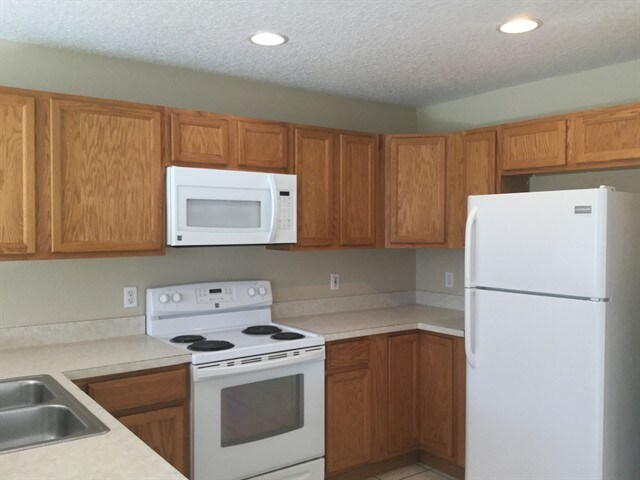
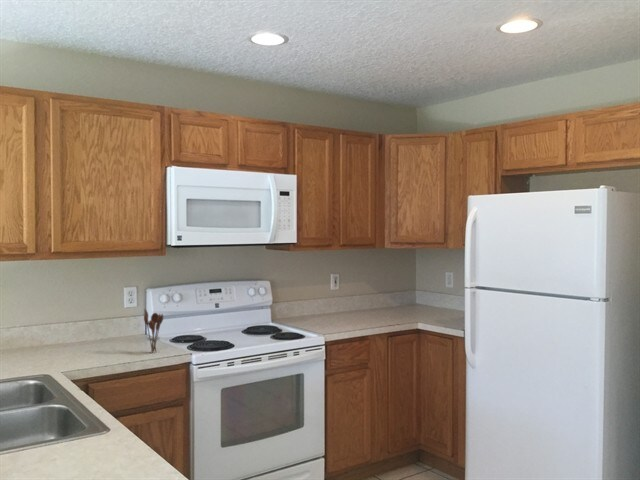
+ utensil holder [143,308,164,353]
